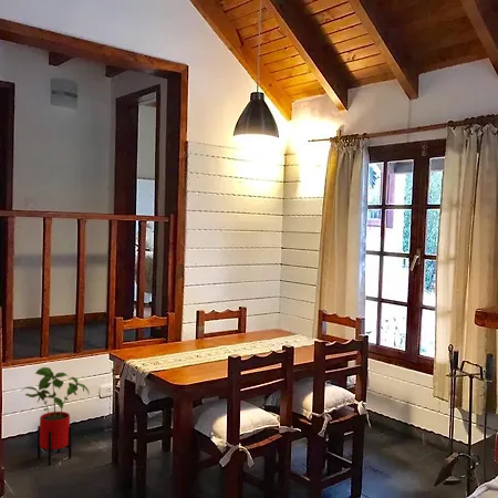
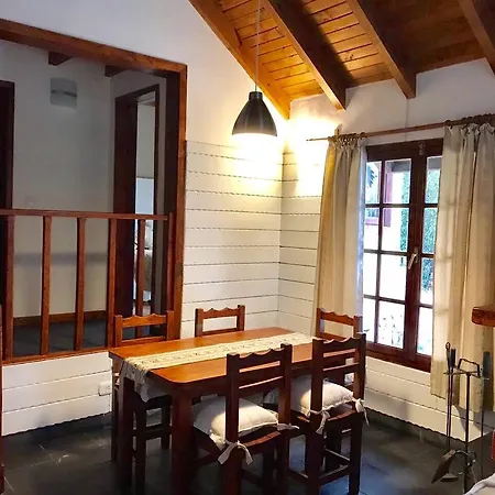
- house plant [22,366,90,466]
